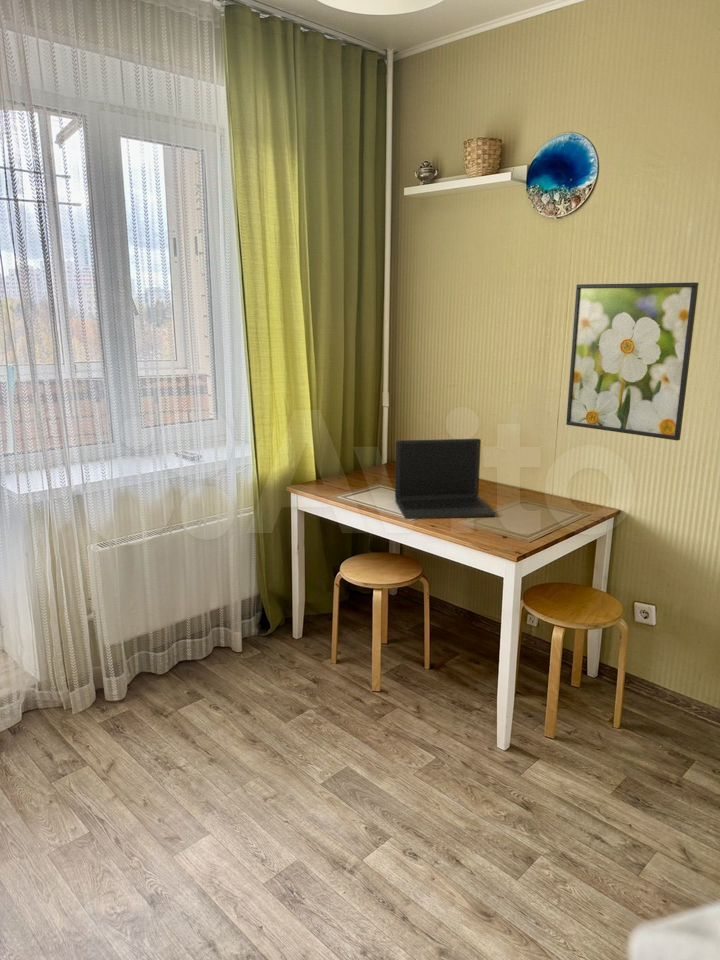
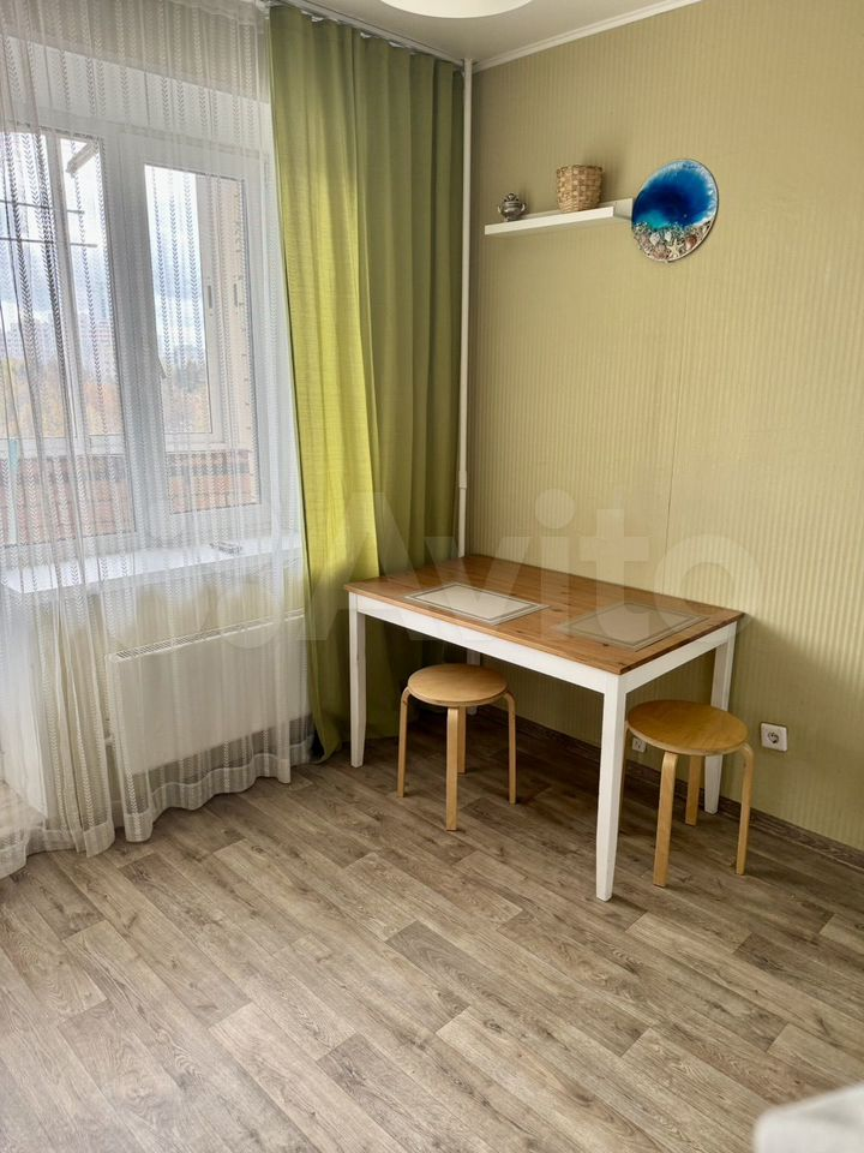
- laptop [394,438,496,520]
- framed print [565,282,699,441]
